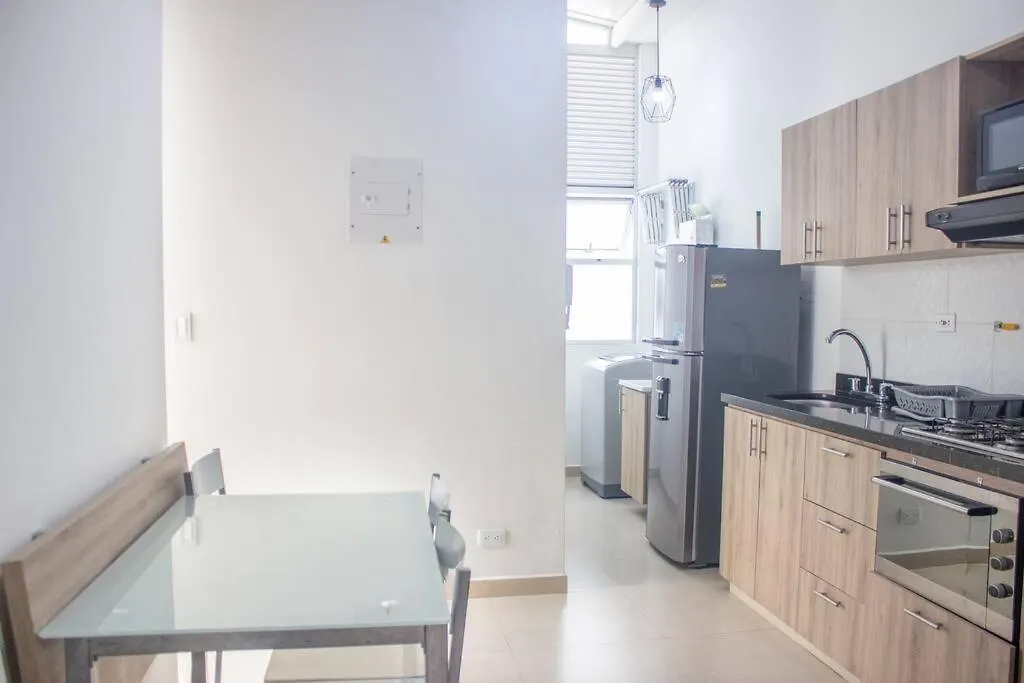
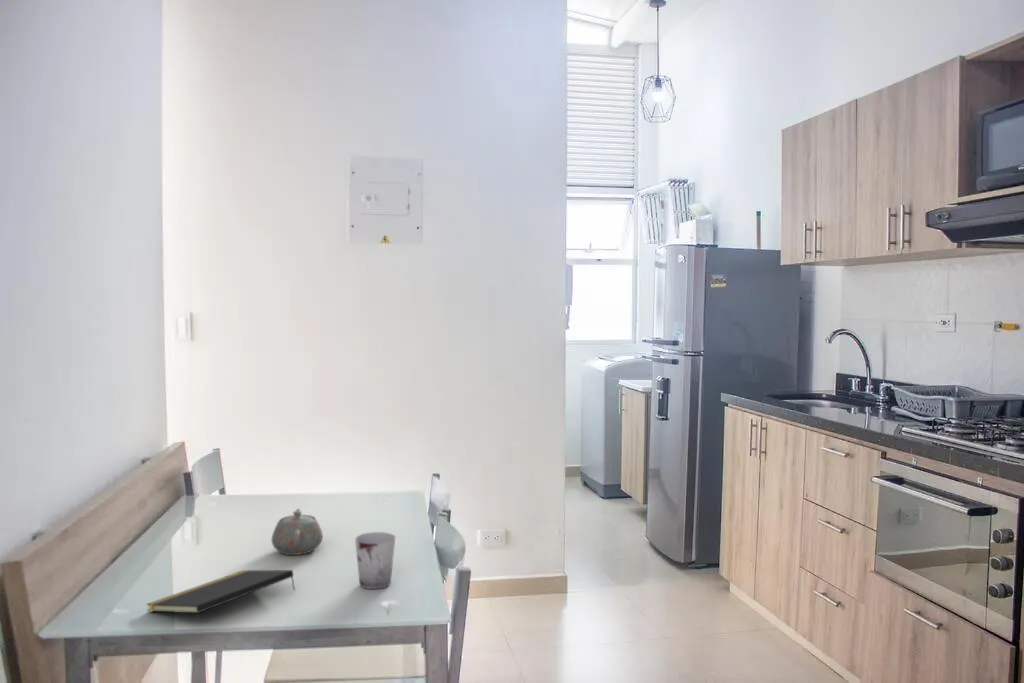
+ cup [354,531,397,590]
+ teapot [270,508,324,556]
+ notepad [145,569,296,614]
